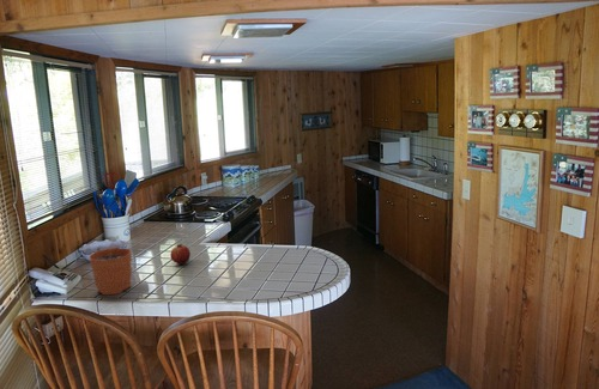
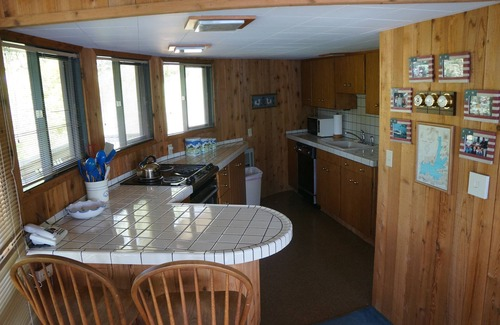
- fruit [169,243,192,265]
- plant pot [87,235,133,296]
